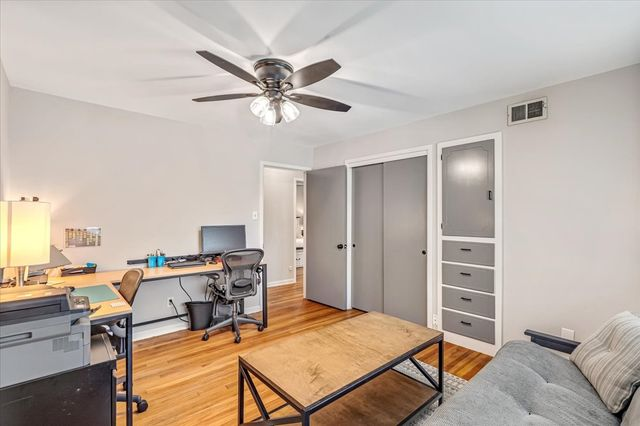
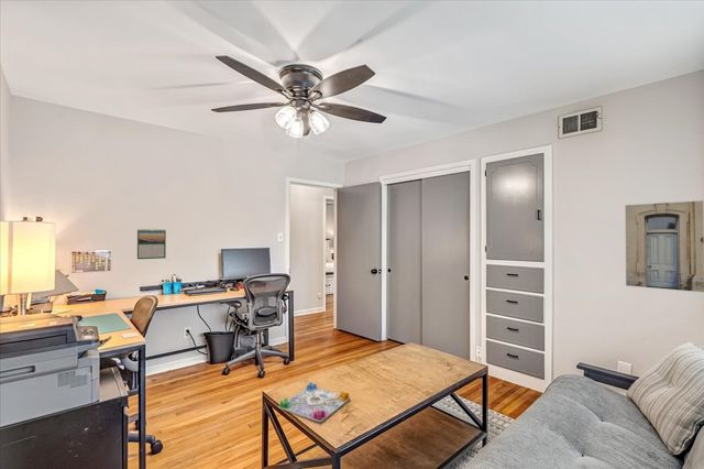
+ wall art [625,199,704,293]
+ board game [277,381,351,423]
+ calendar [136,228,167,260]
